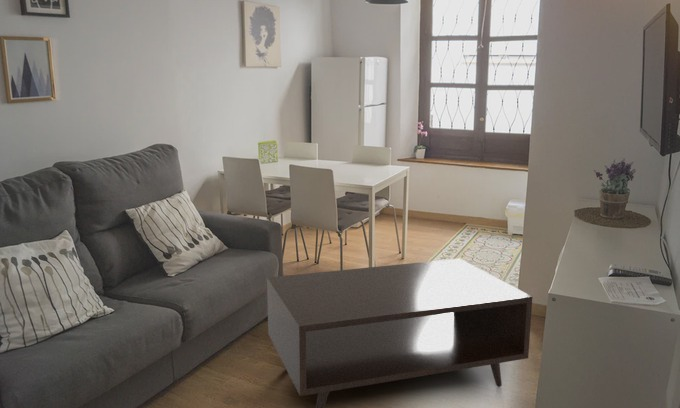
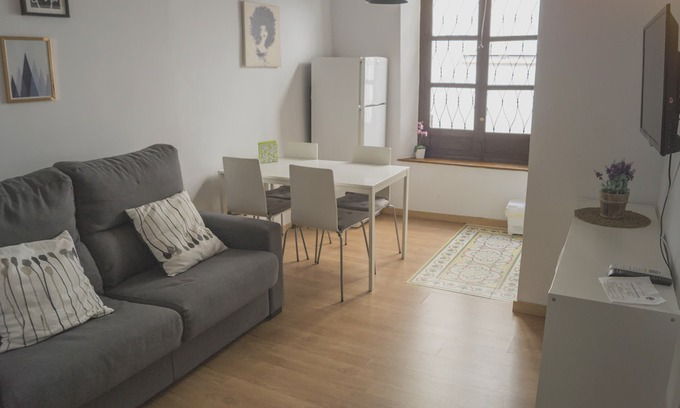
- coffee table [266,258,533,408]
